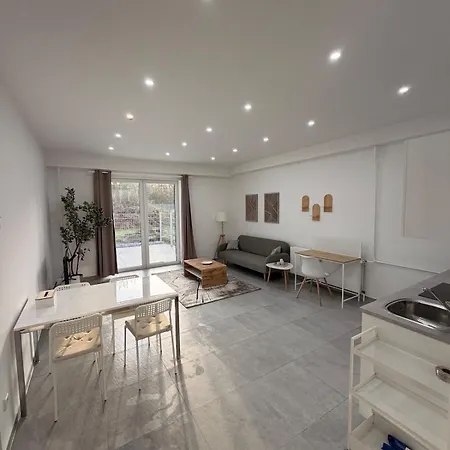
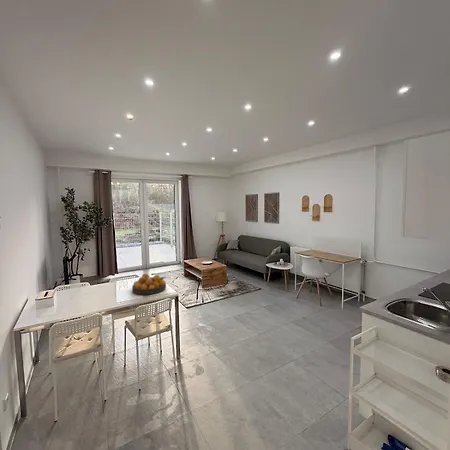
+ fruit bowl [131,272,167,295]
